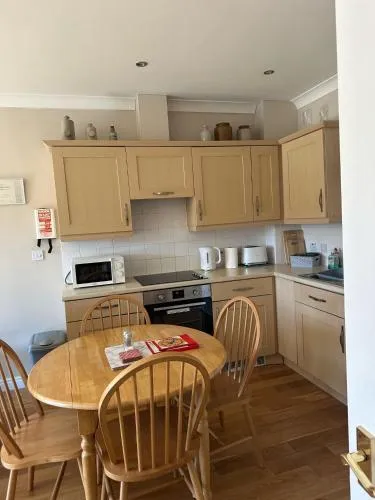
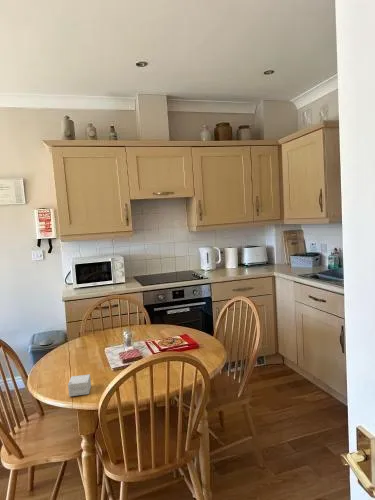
+ small box [67,373,92,397]
